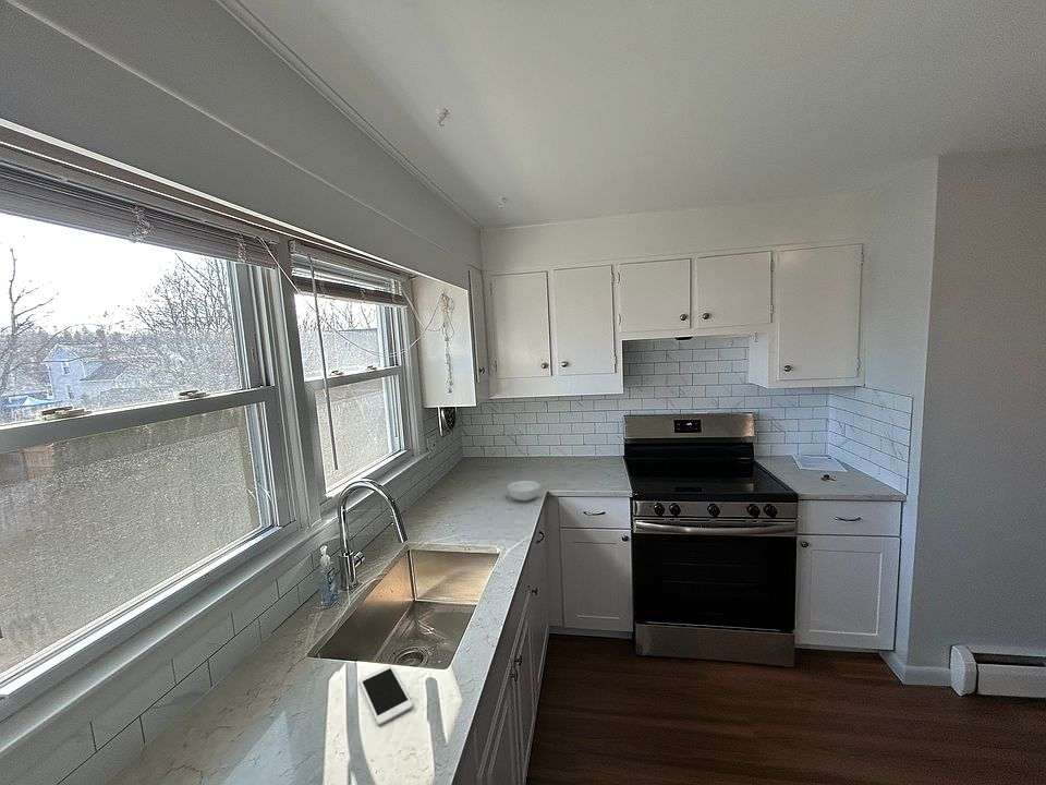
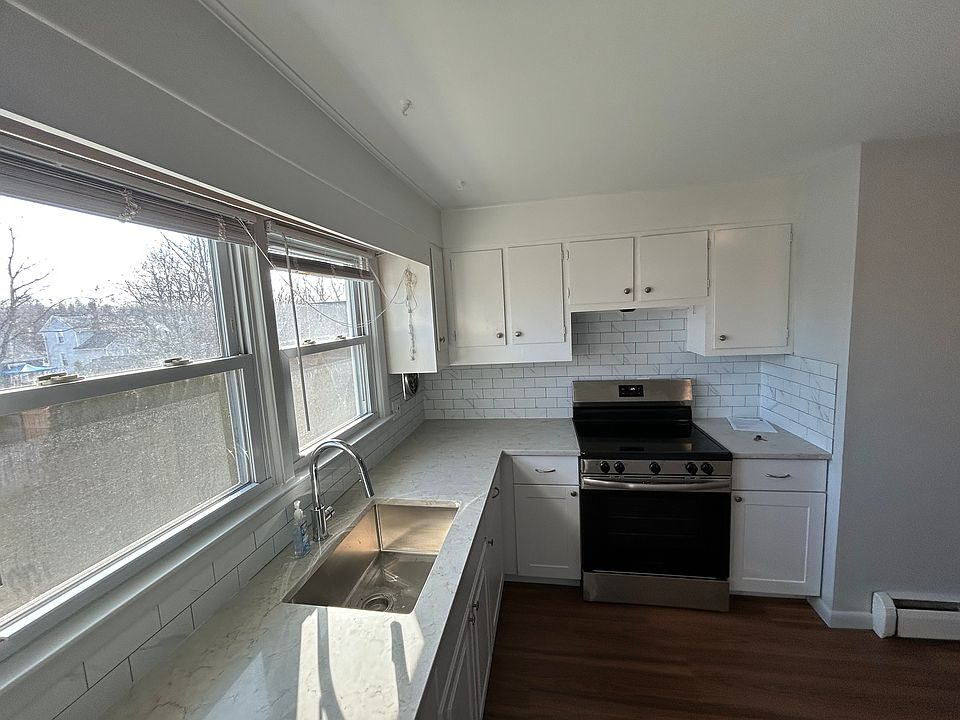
- cell phone [358,664,414,726]
- cereal bowl [507,480,542,503]
